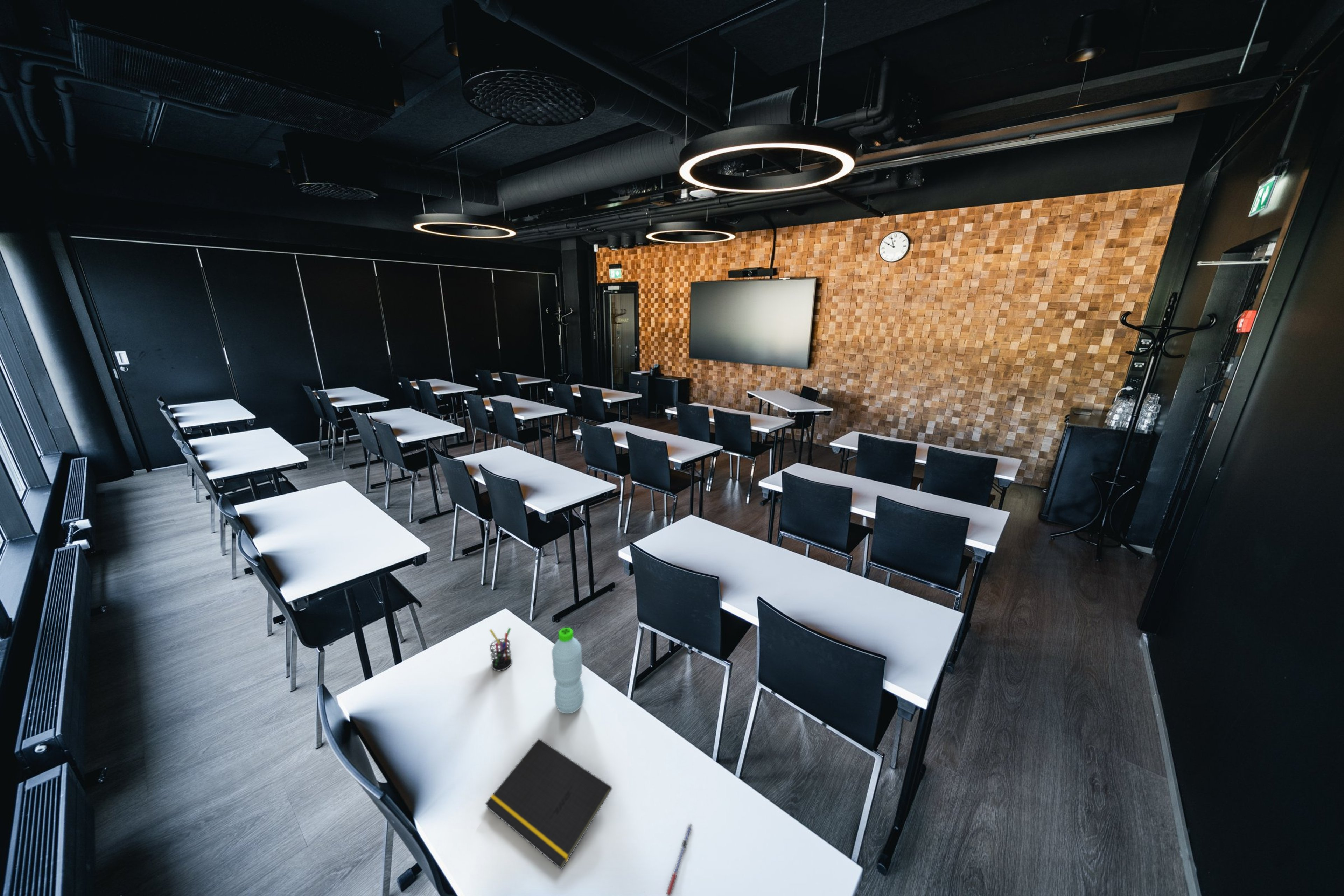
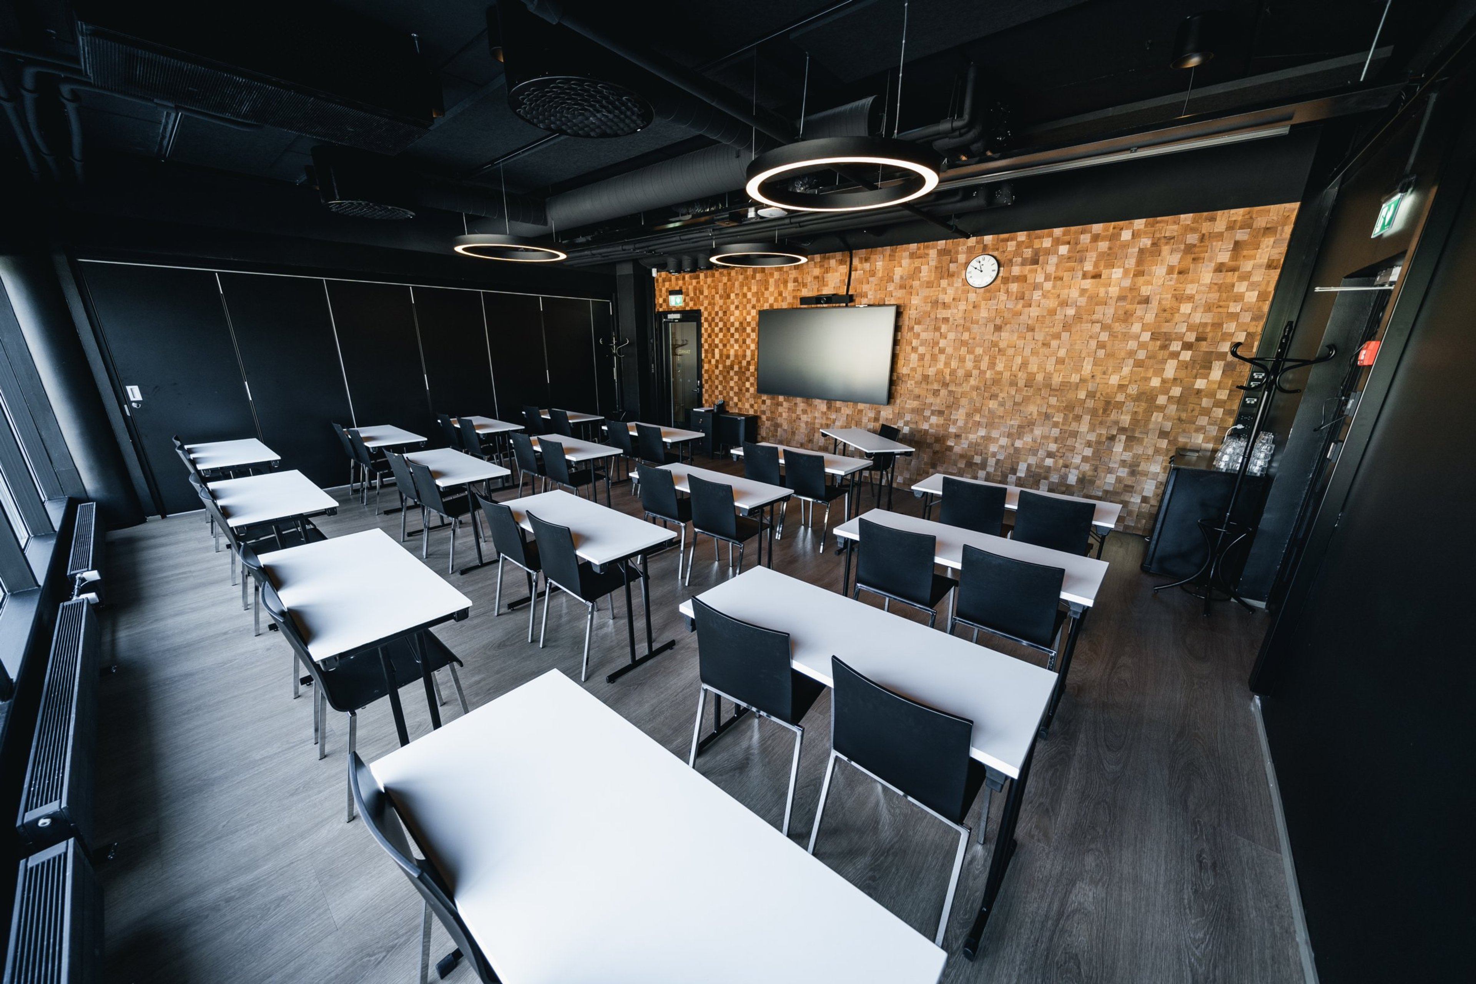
- pen holder [489,628,512,671]
- notepad [485,738,612,870]
- pen [666,824,693,896]
- water bottle [552,627,584,714]
